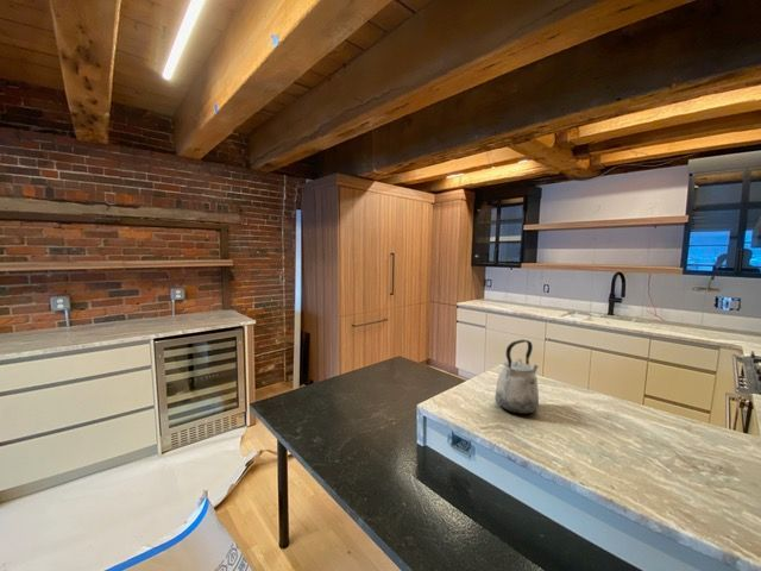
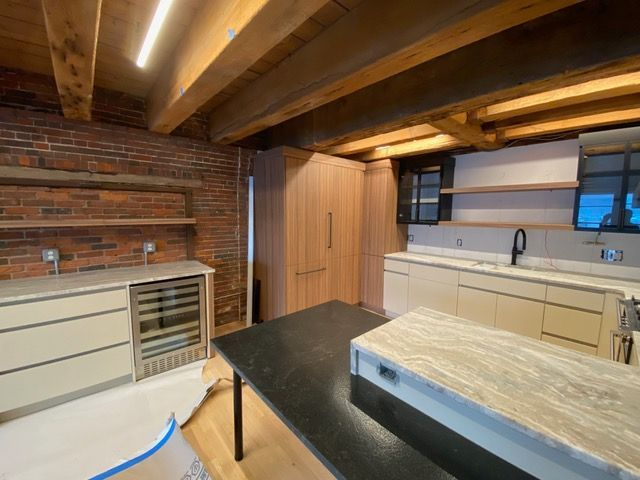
- kettle [493,339,540,415]
